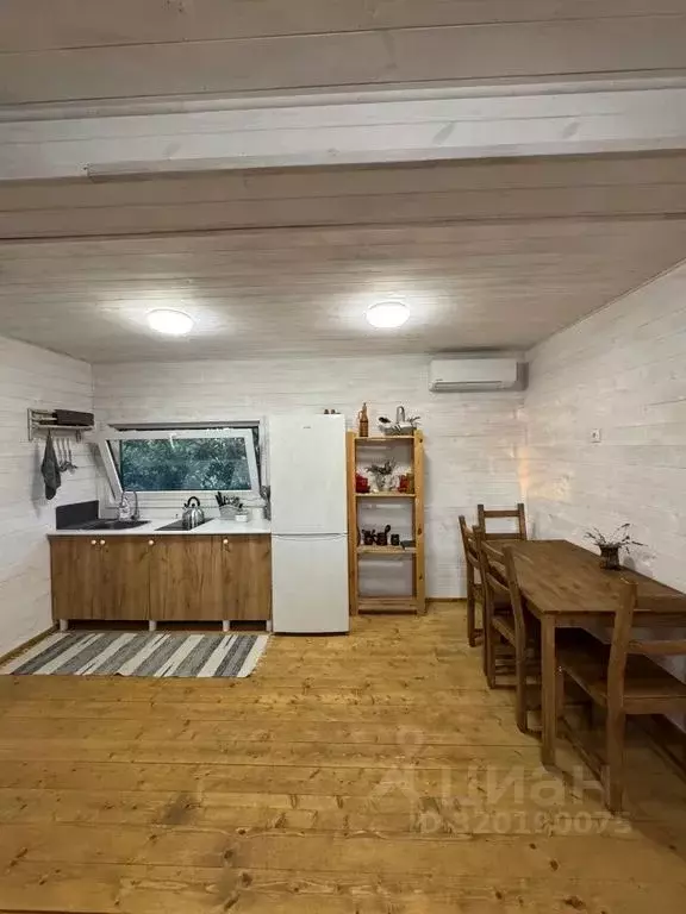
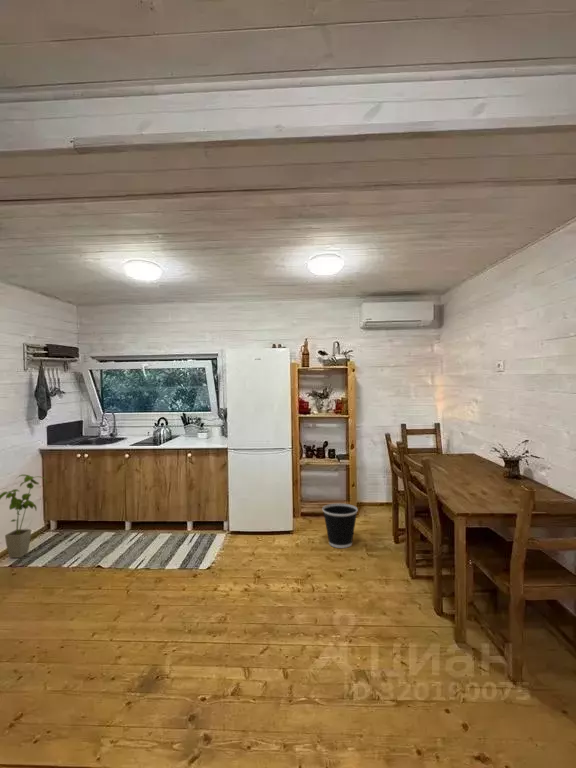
+ wastebasket [321,502,359,549]
+ house plant [0,474,49,559]
